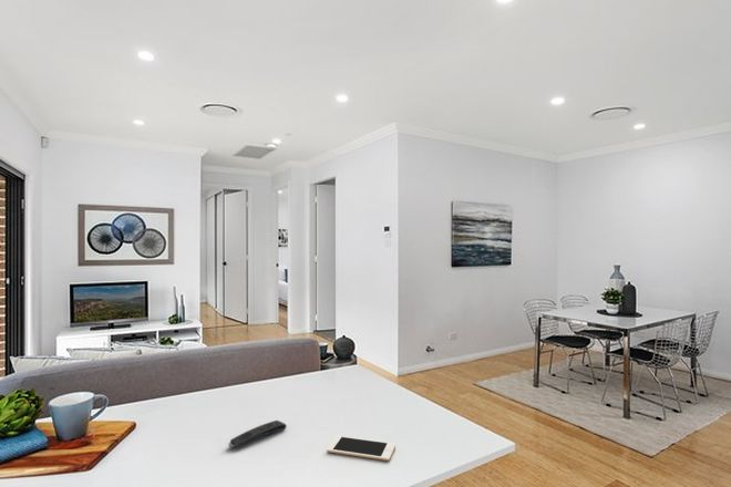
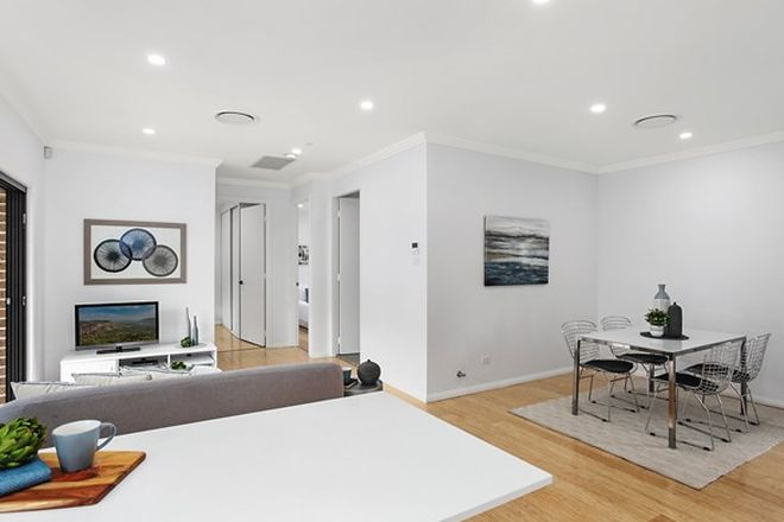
- remote control [227,419,288,449]
- cell phone [326,435,397,462]
